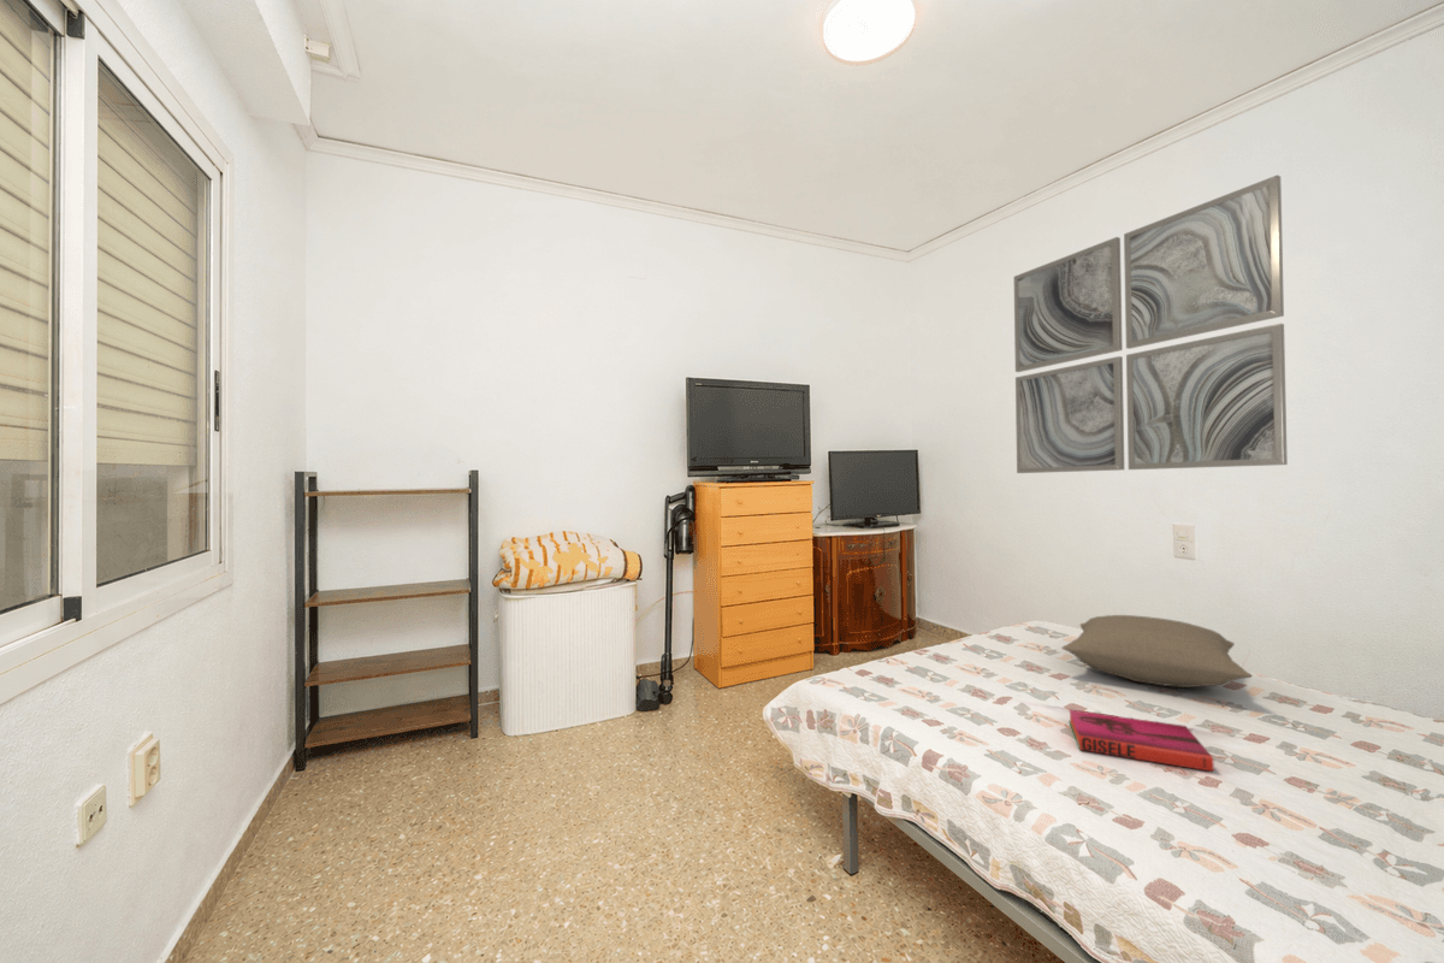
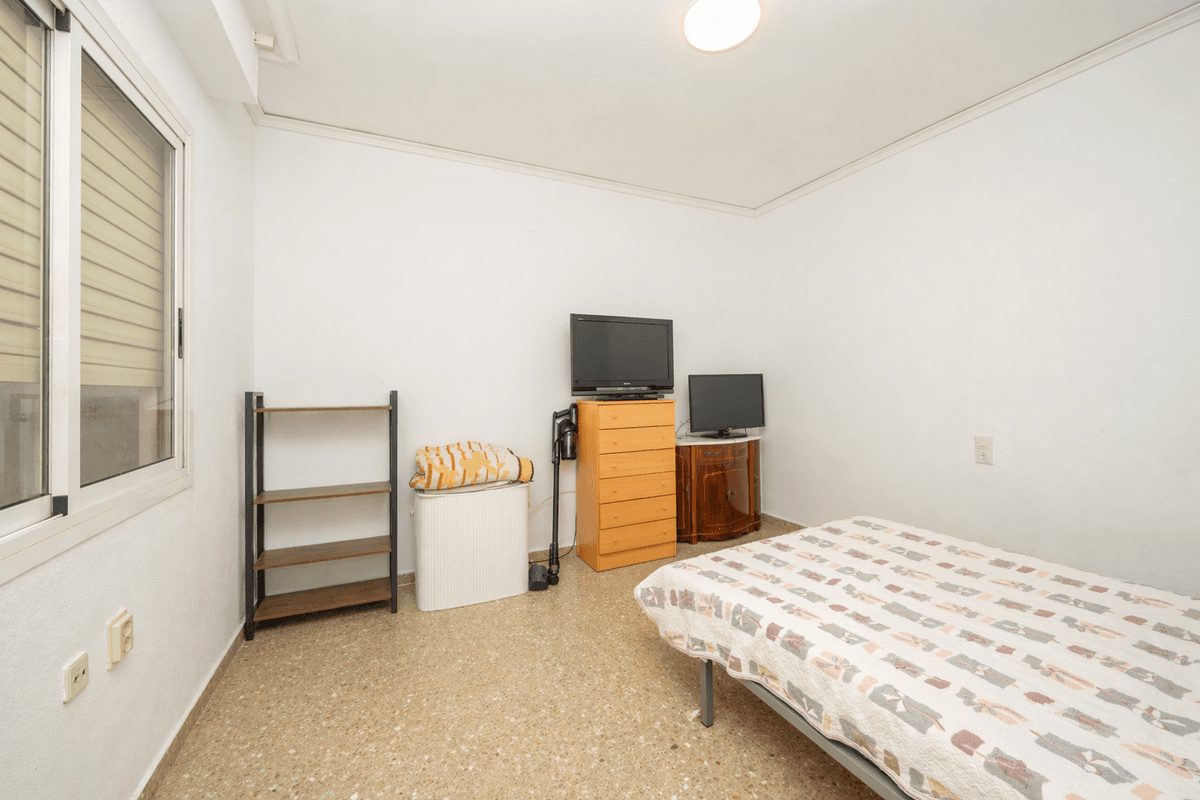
- wall art [1013,173,1289,474]
- hardback book [1067,709,1215,773]
- pillow [1060,614,1254,689]
